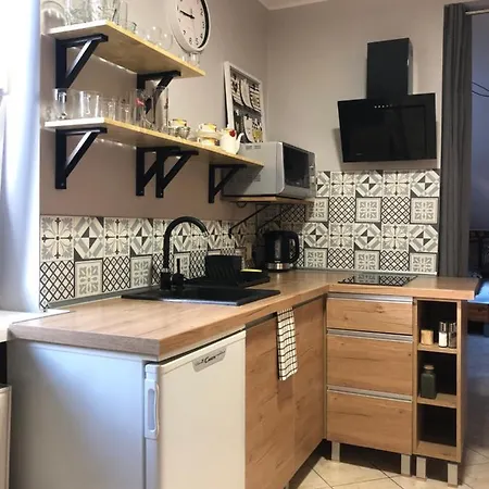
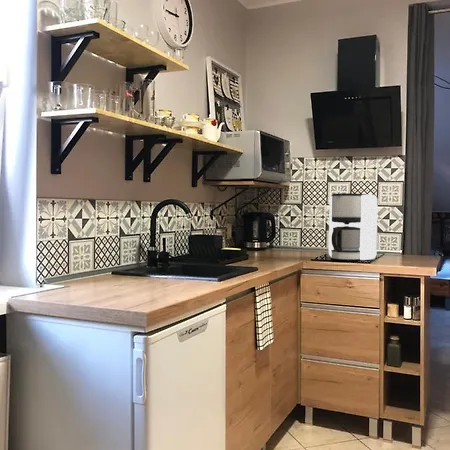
+ coffee maker [328,192,379,262]
